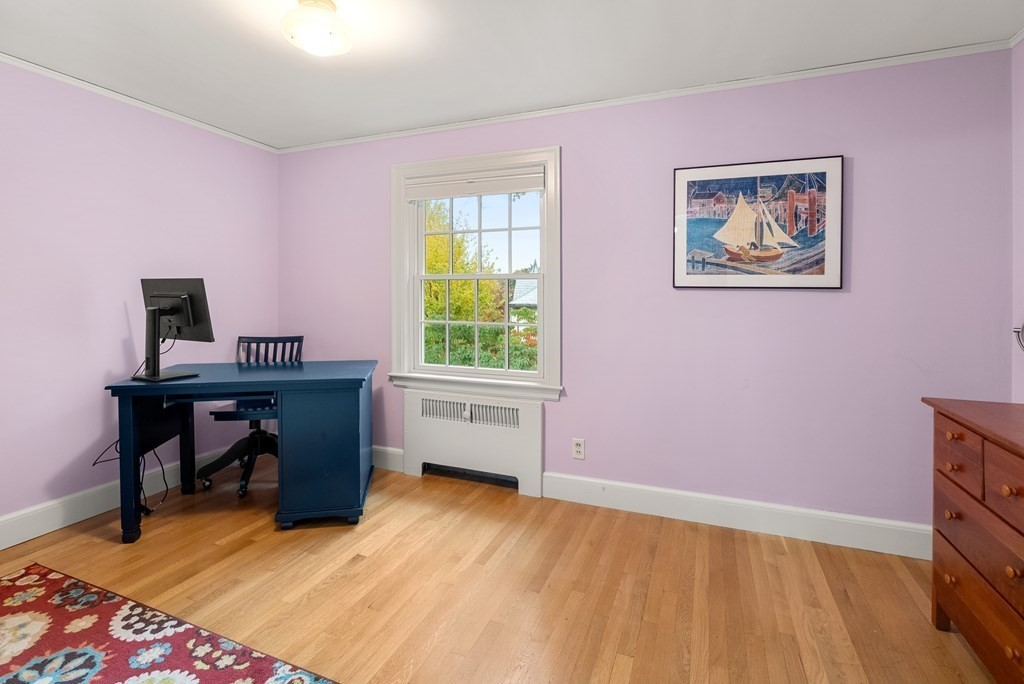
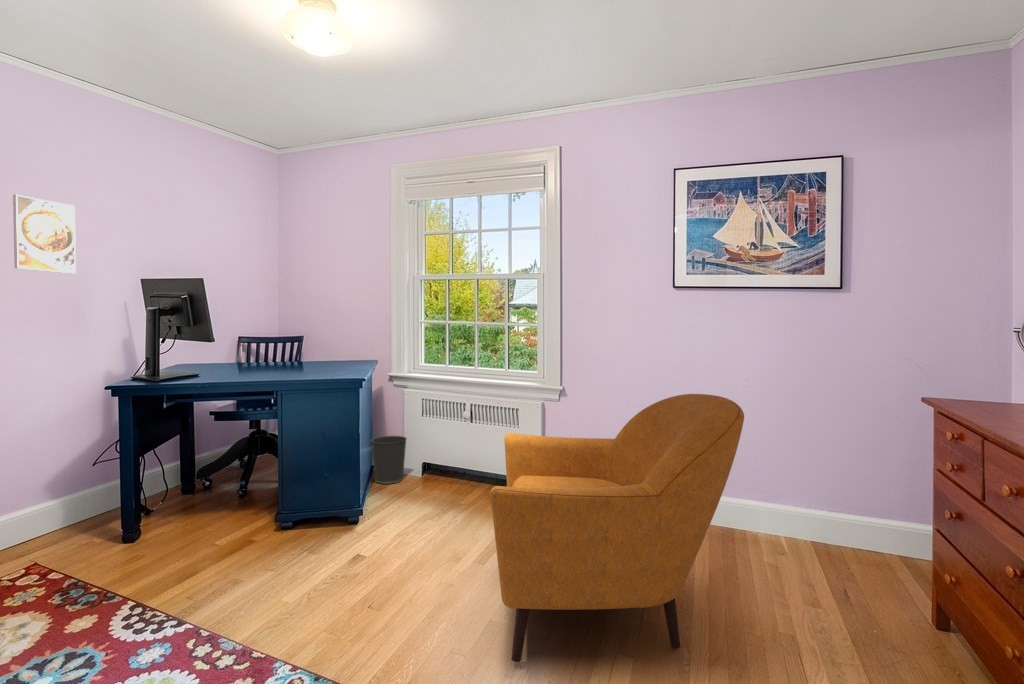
+ armchair [489,393,745,663]
+ wastebasket [370,435,408,485]
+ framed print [12,194,77,274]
